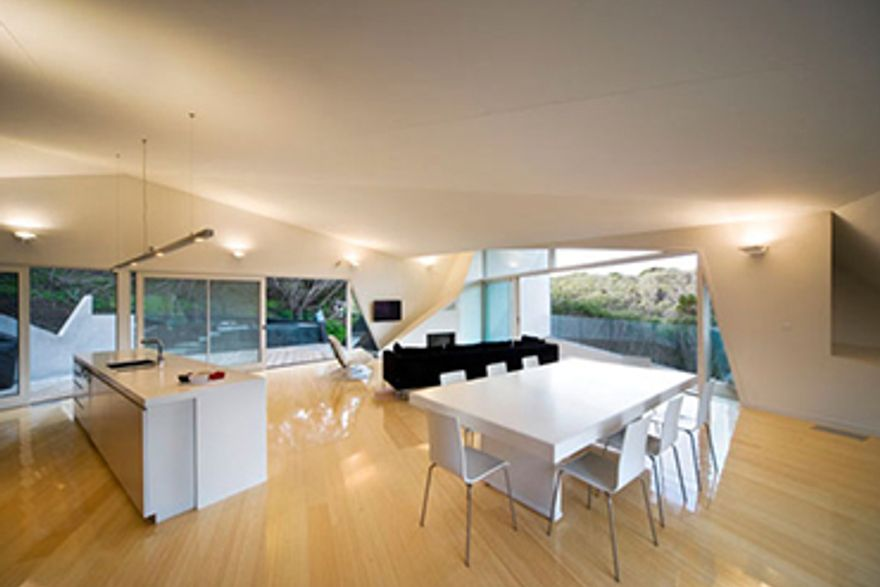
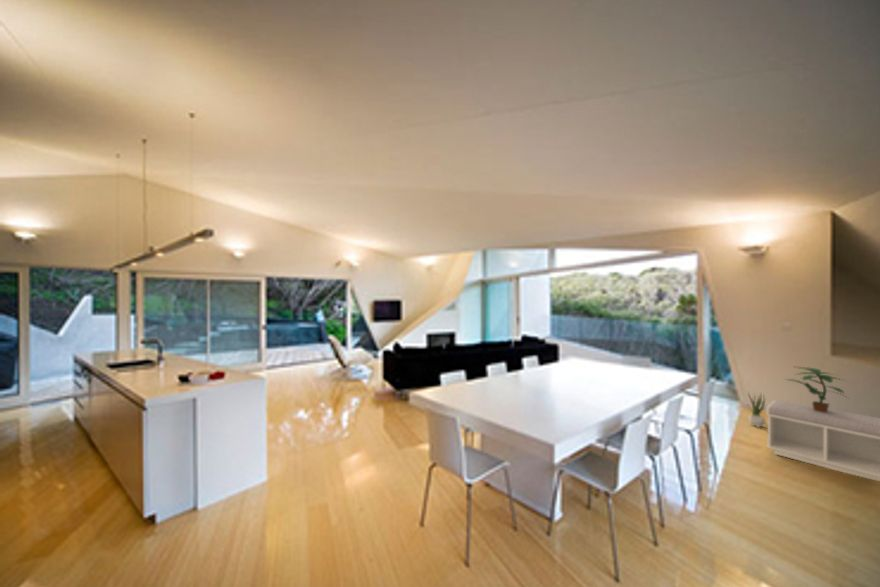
+ potted plant [747,391,768,428]
+ bench [765,399,880,482]
+ potted plant [785,366,851,413]
